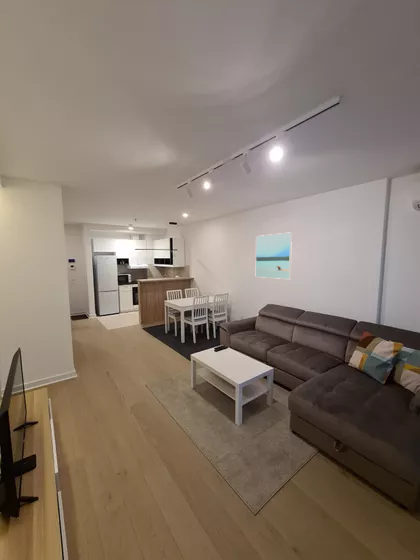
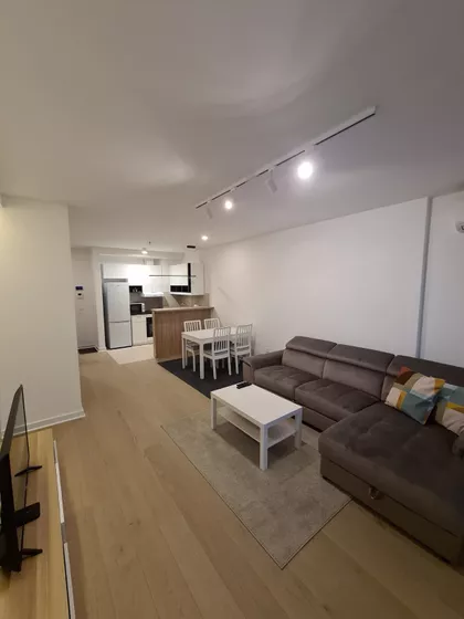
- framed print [255,231,293,280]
